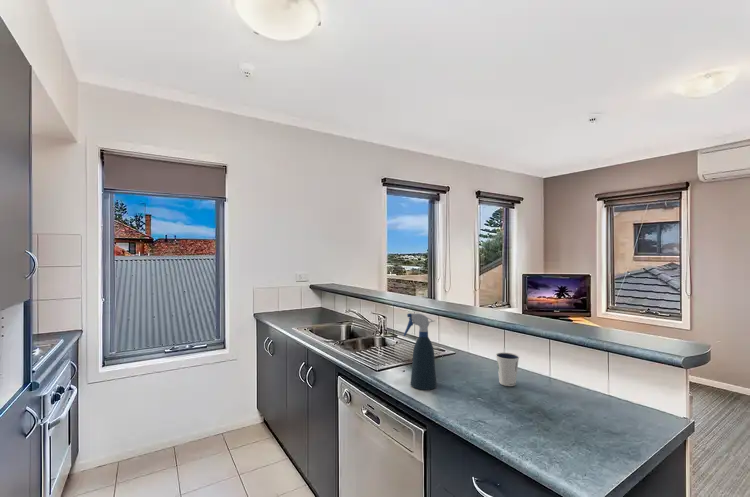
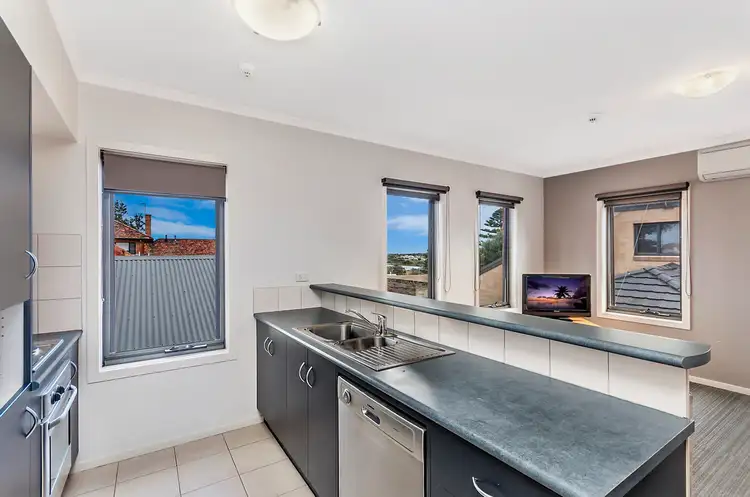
- dixie cup [495,352,520,387]
- spray bottle [403,312,438,391]
